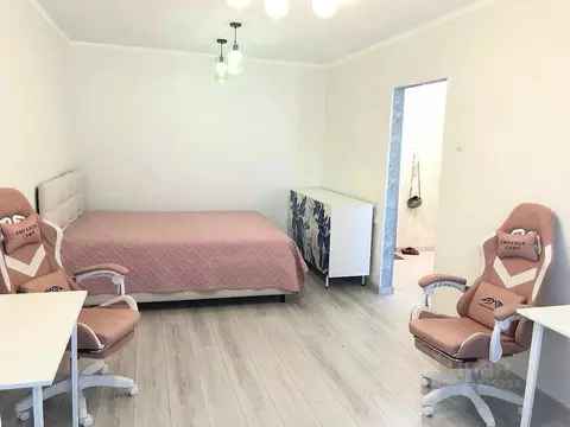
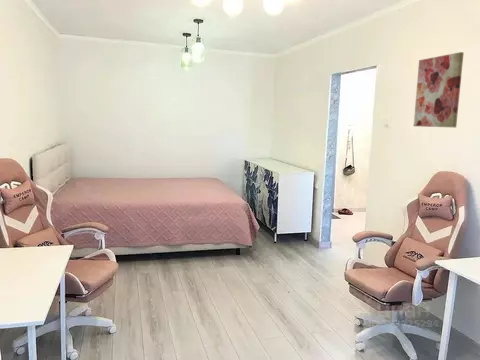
+ wall art [413,51,465,128]
